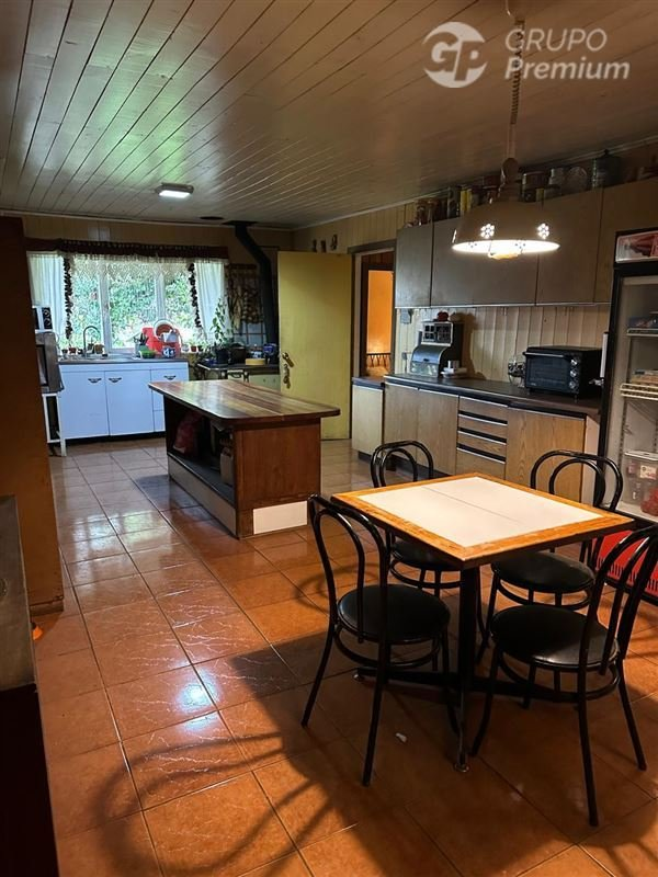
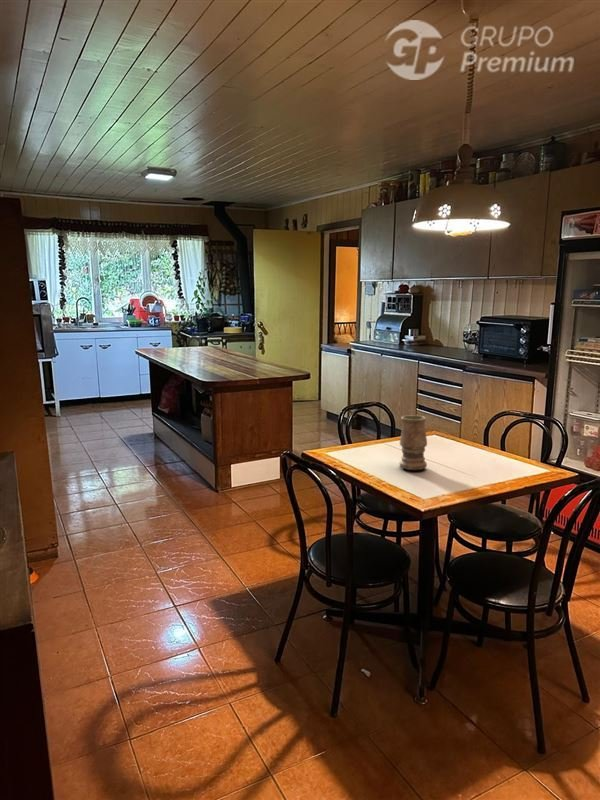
+ vase [398,414,428,471]
